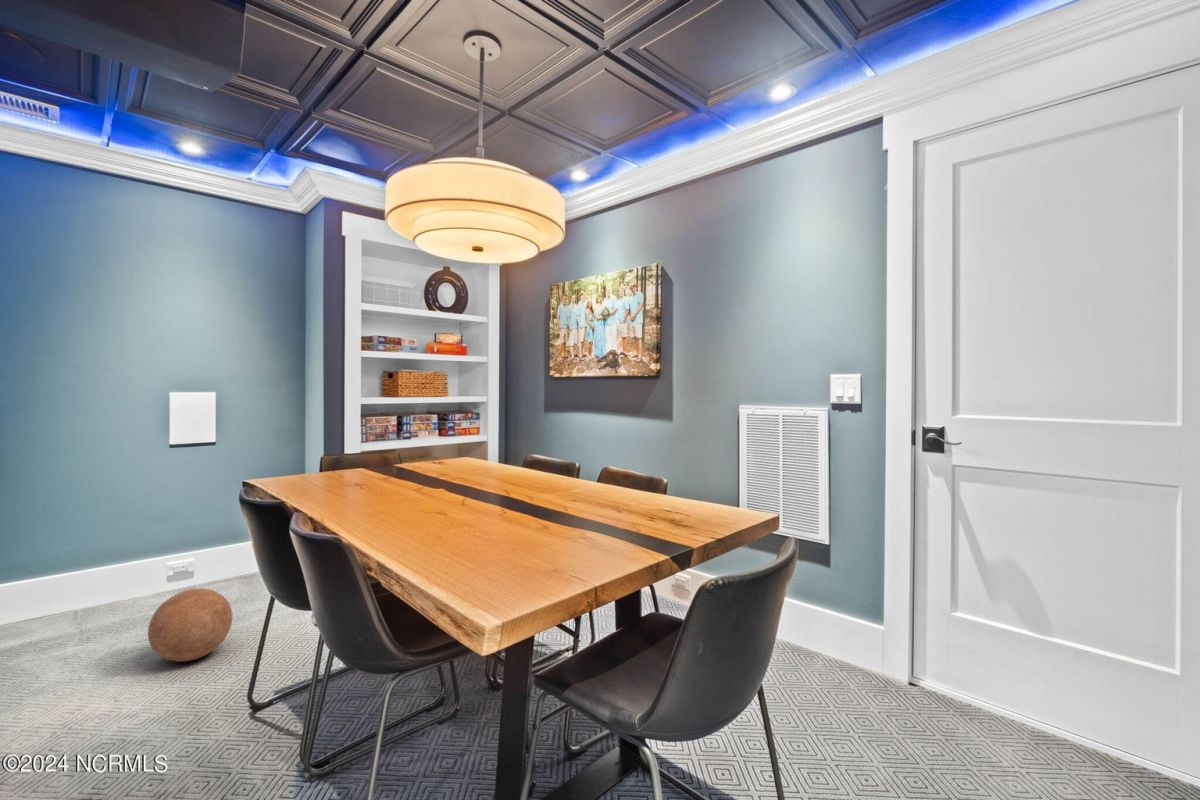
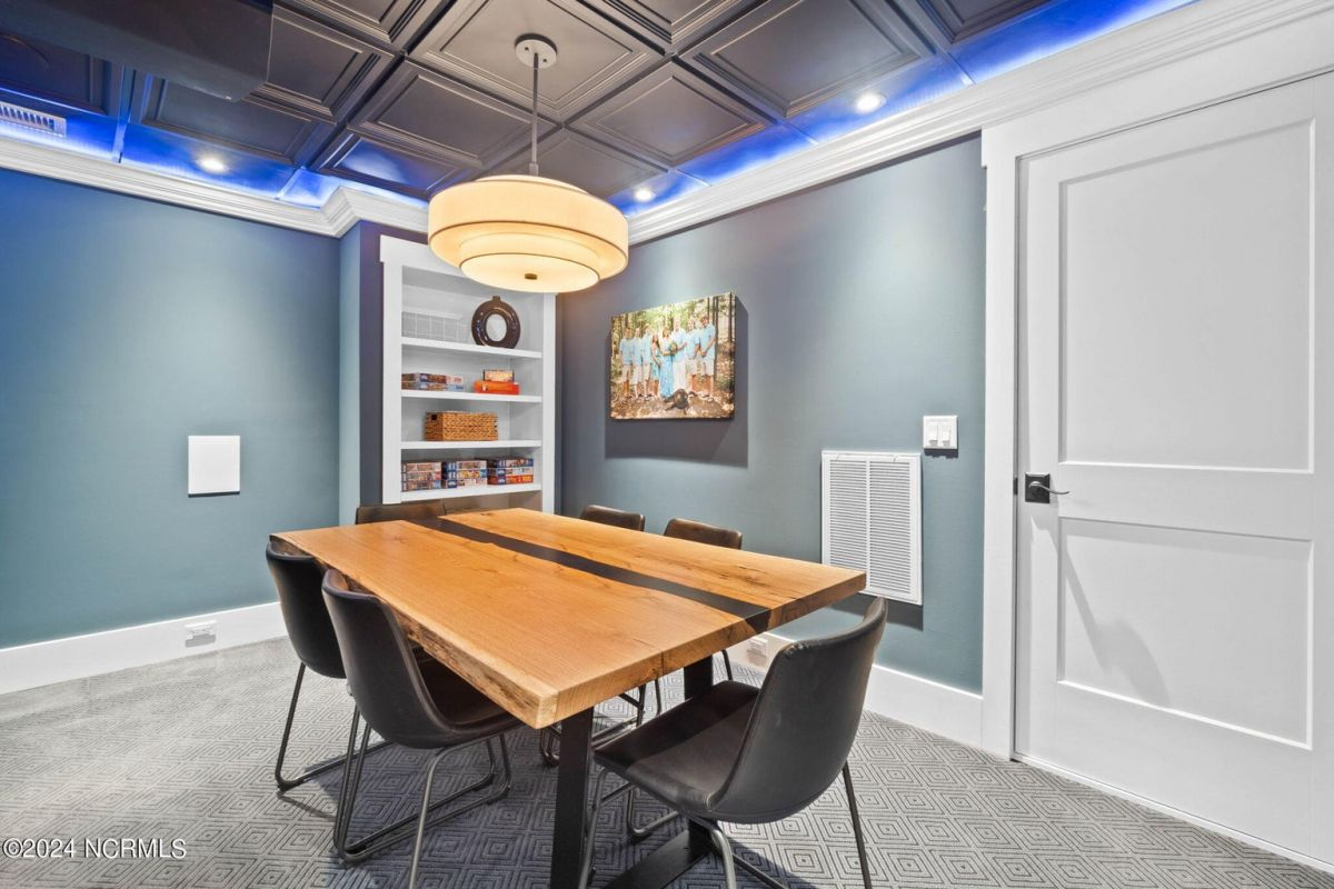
- decorative ball [147,587,233,662]
